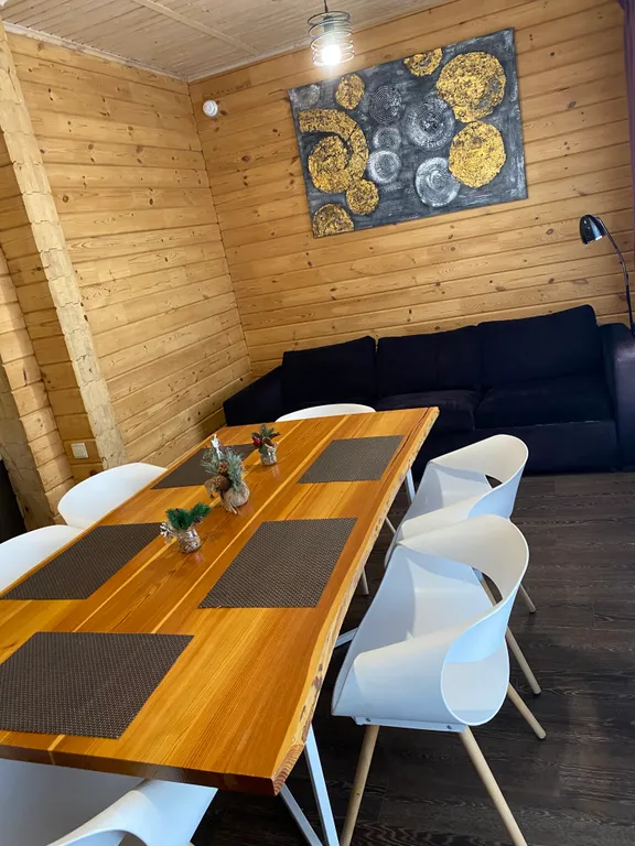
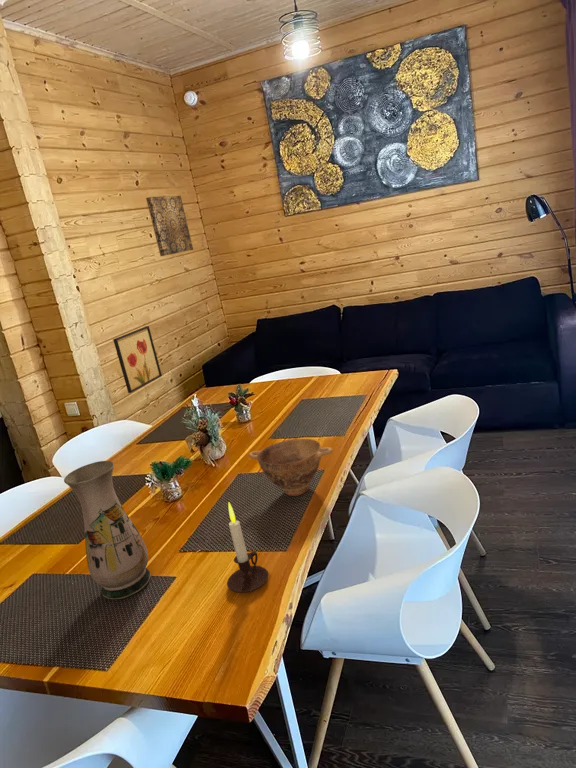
+ vase [63,460,152,601]
+ candle [226,502,270,594]
+ wall art [145,195,194,257]
+ wall art [112,325,163,394]
+ bowl [248,438,334,497]
